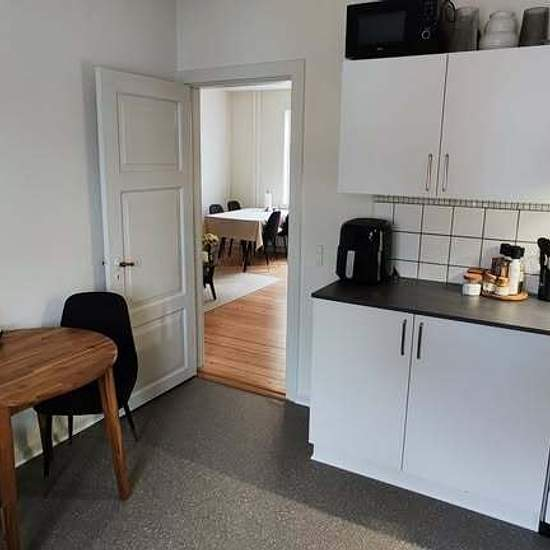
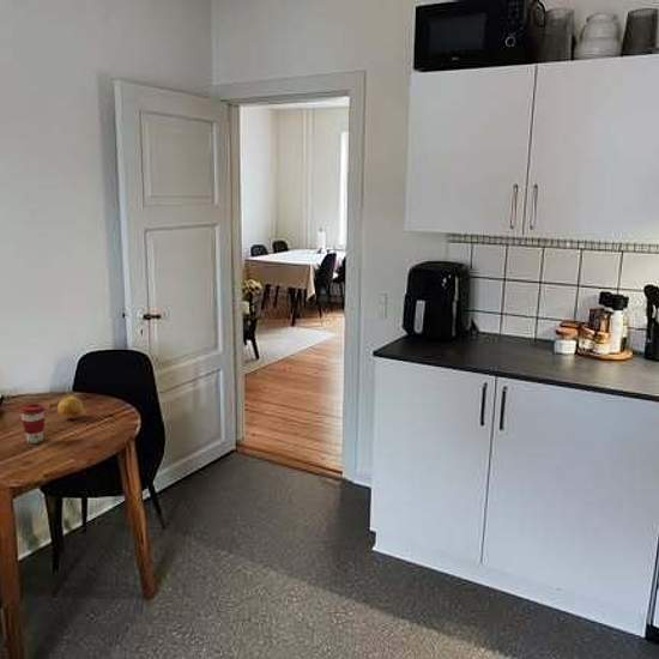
+ coffee cup [19,403,47,445]
+ fruit [56,394,84,419]
